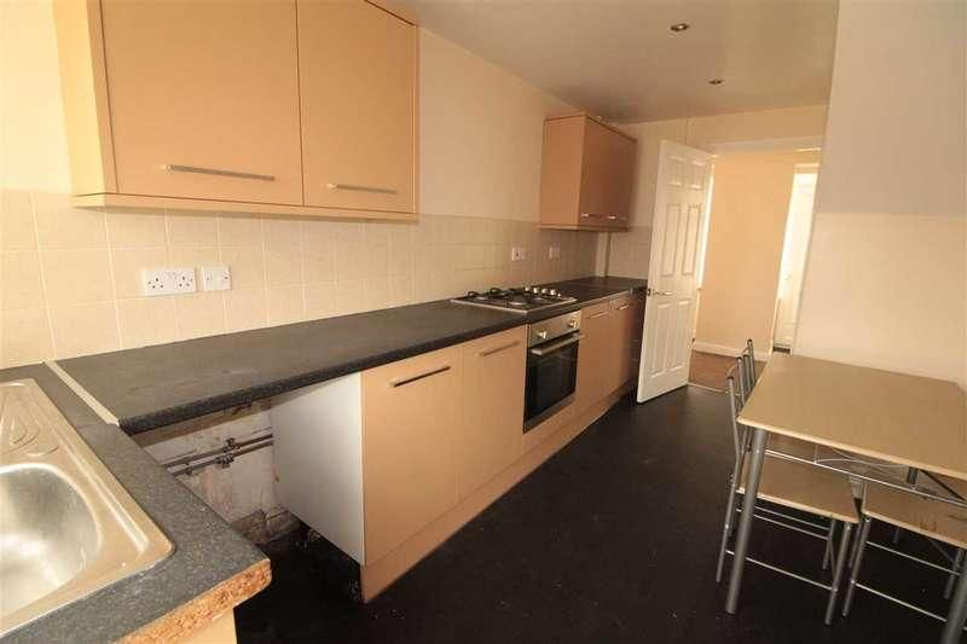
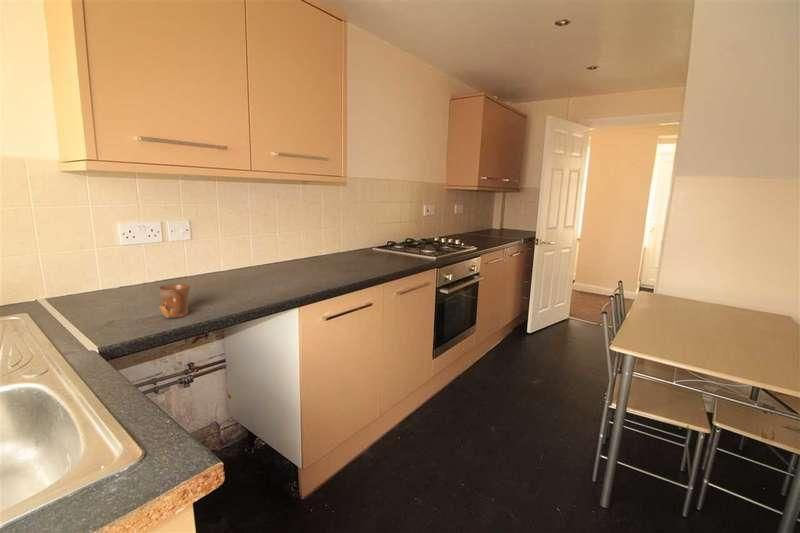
+ mug [158,283,191,319]
